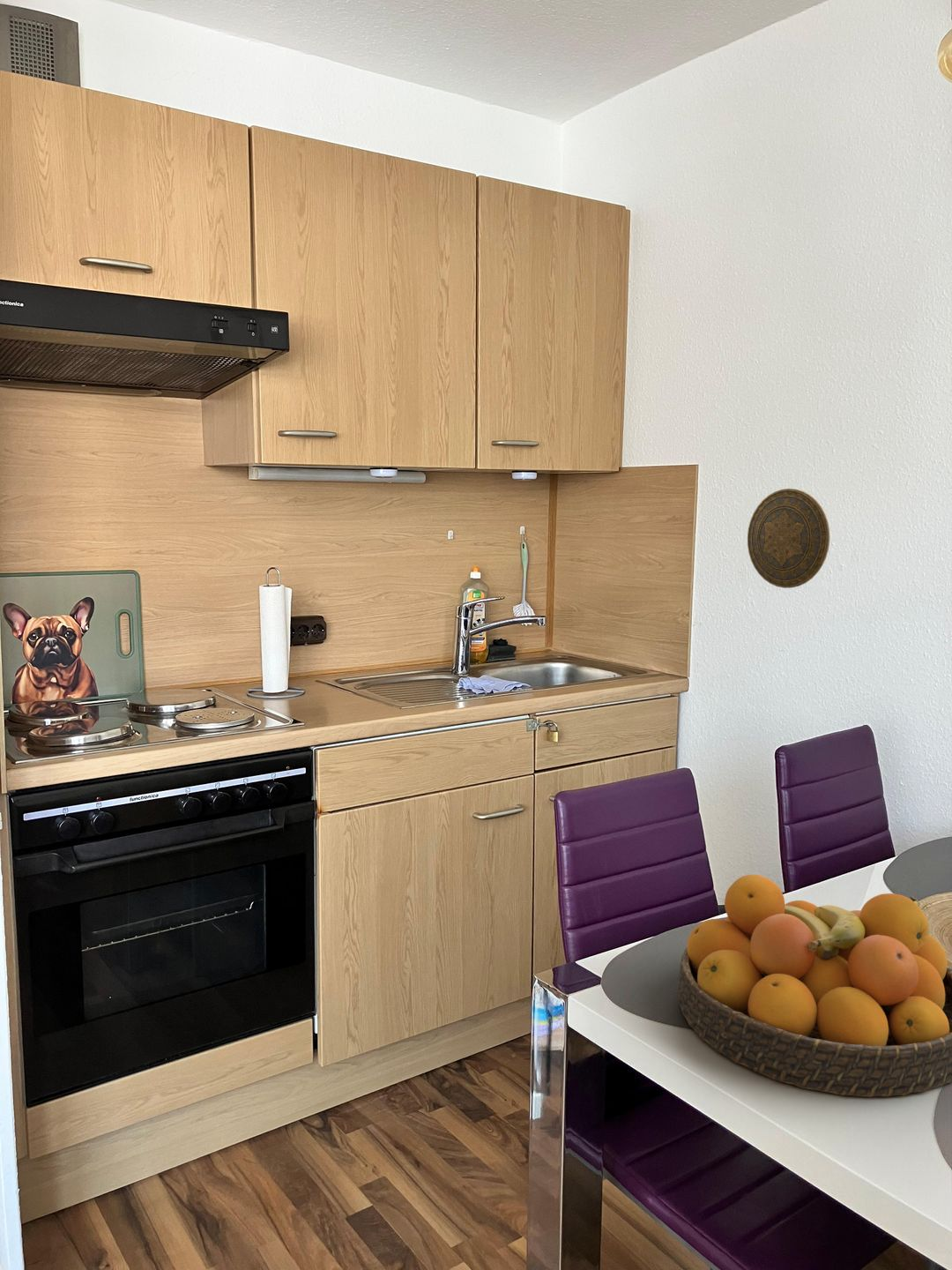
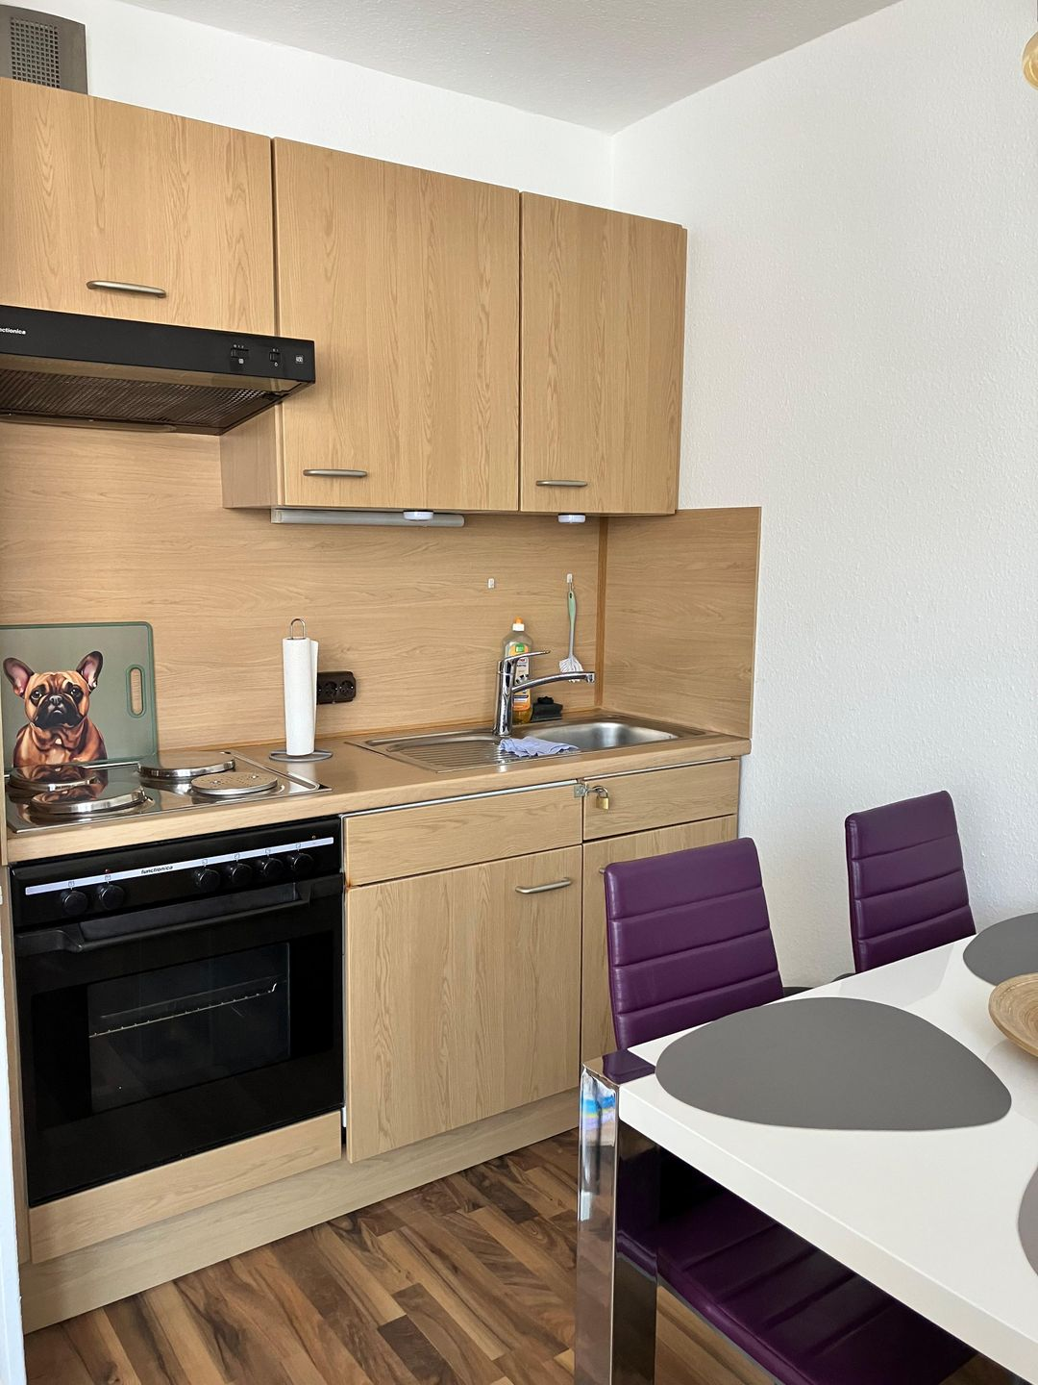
- fruit bowl [677,874,952,1098]
- decorative plate [747,488,830,589]
